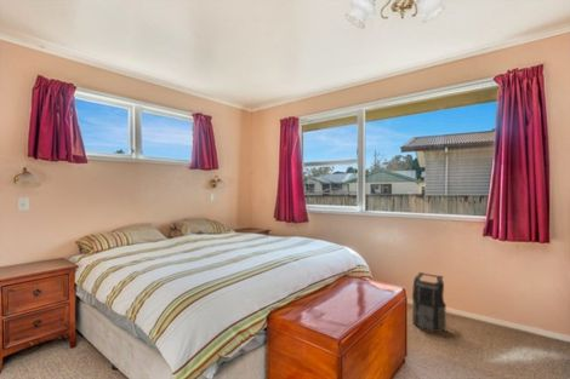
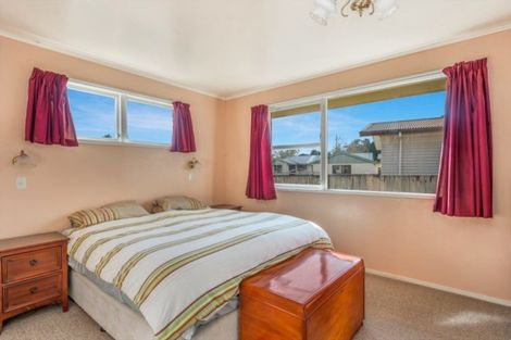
- backpack [411,271,448,333]
